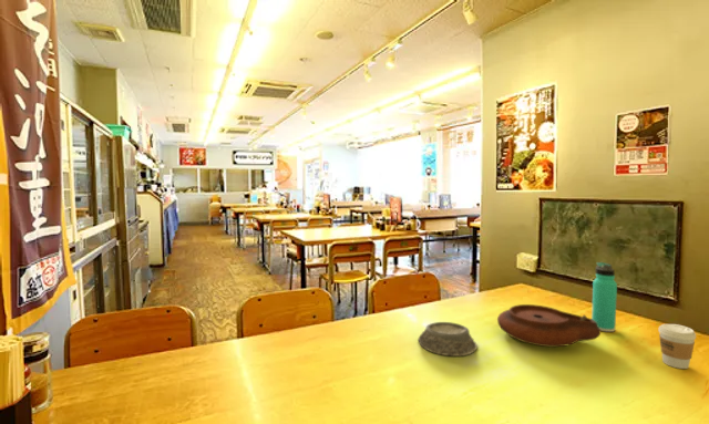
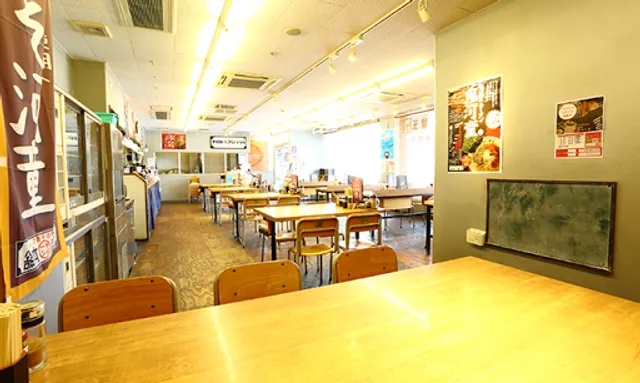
- coffee cup [657,323,697,370]
- mortar [417,321,479,356]
- plate [496,303,602,348]
- thermos bottle [590,261,618,333]
